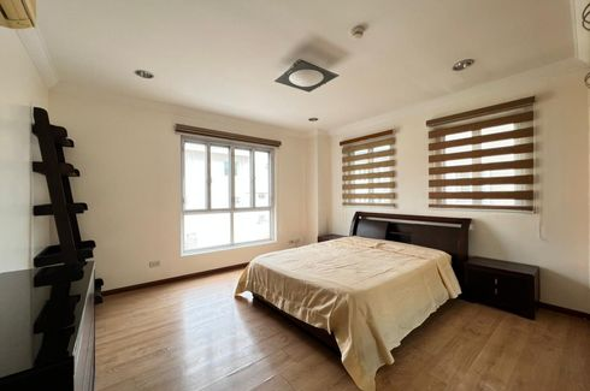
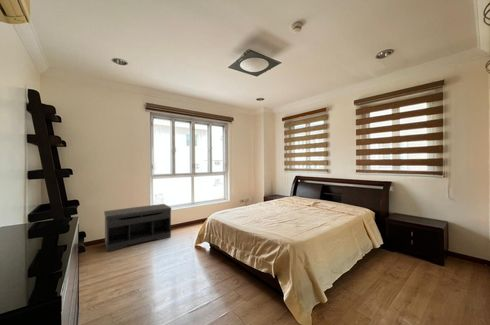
+ bench [103,203,172,253]
